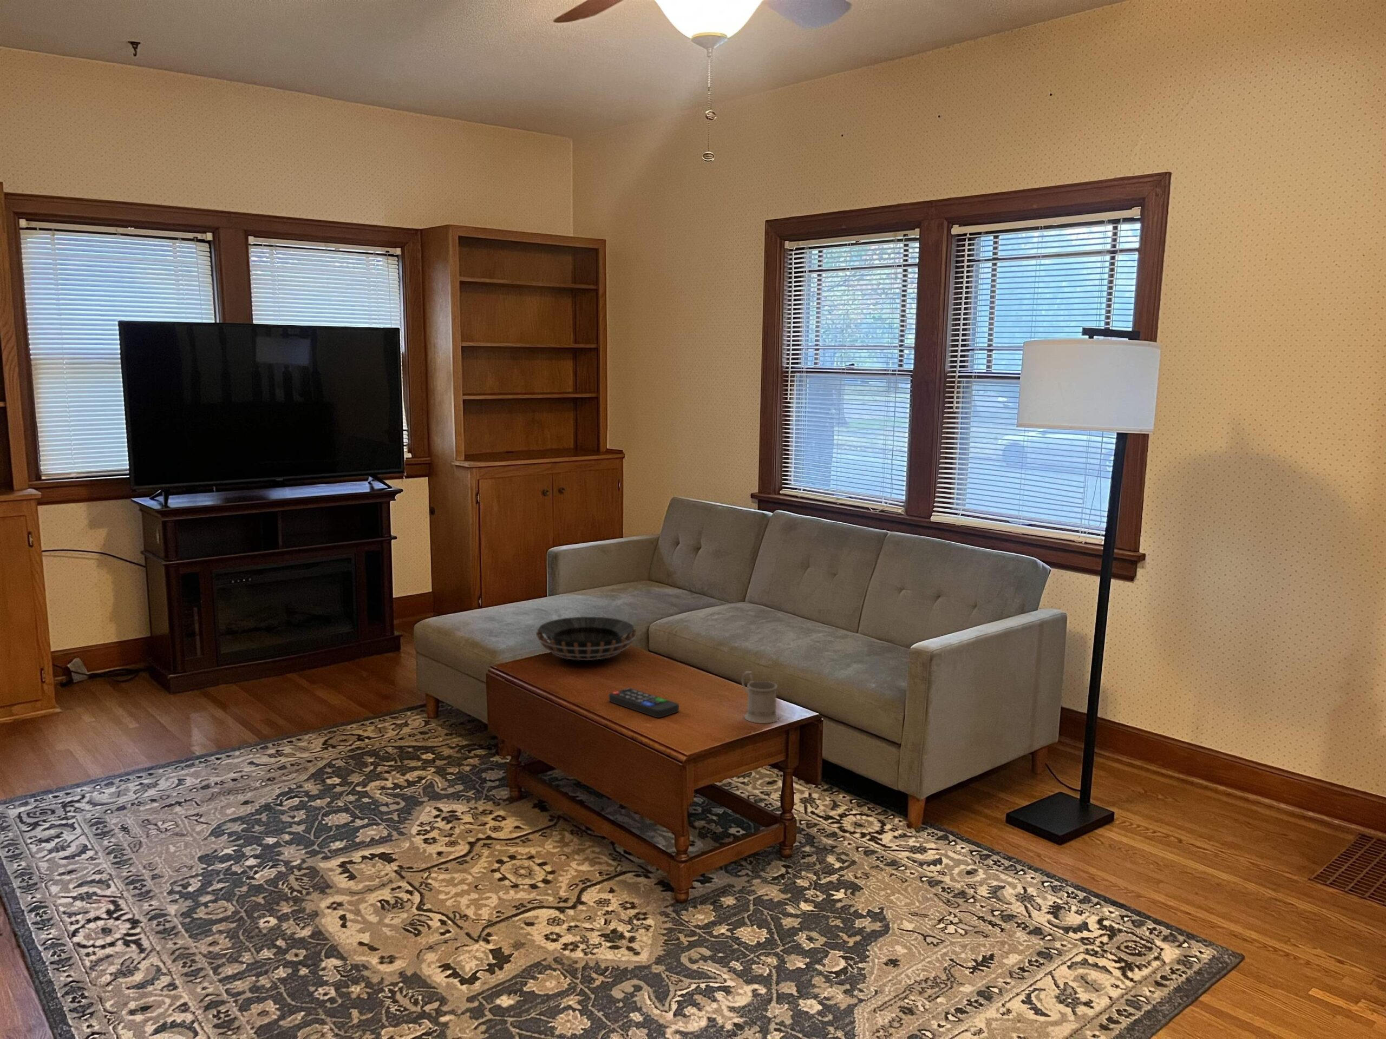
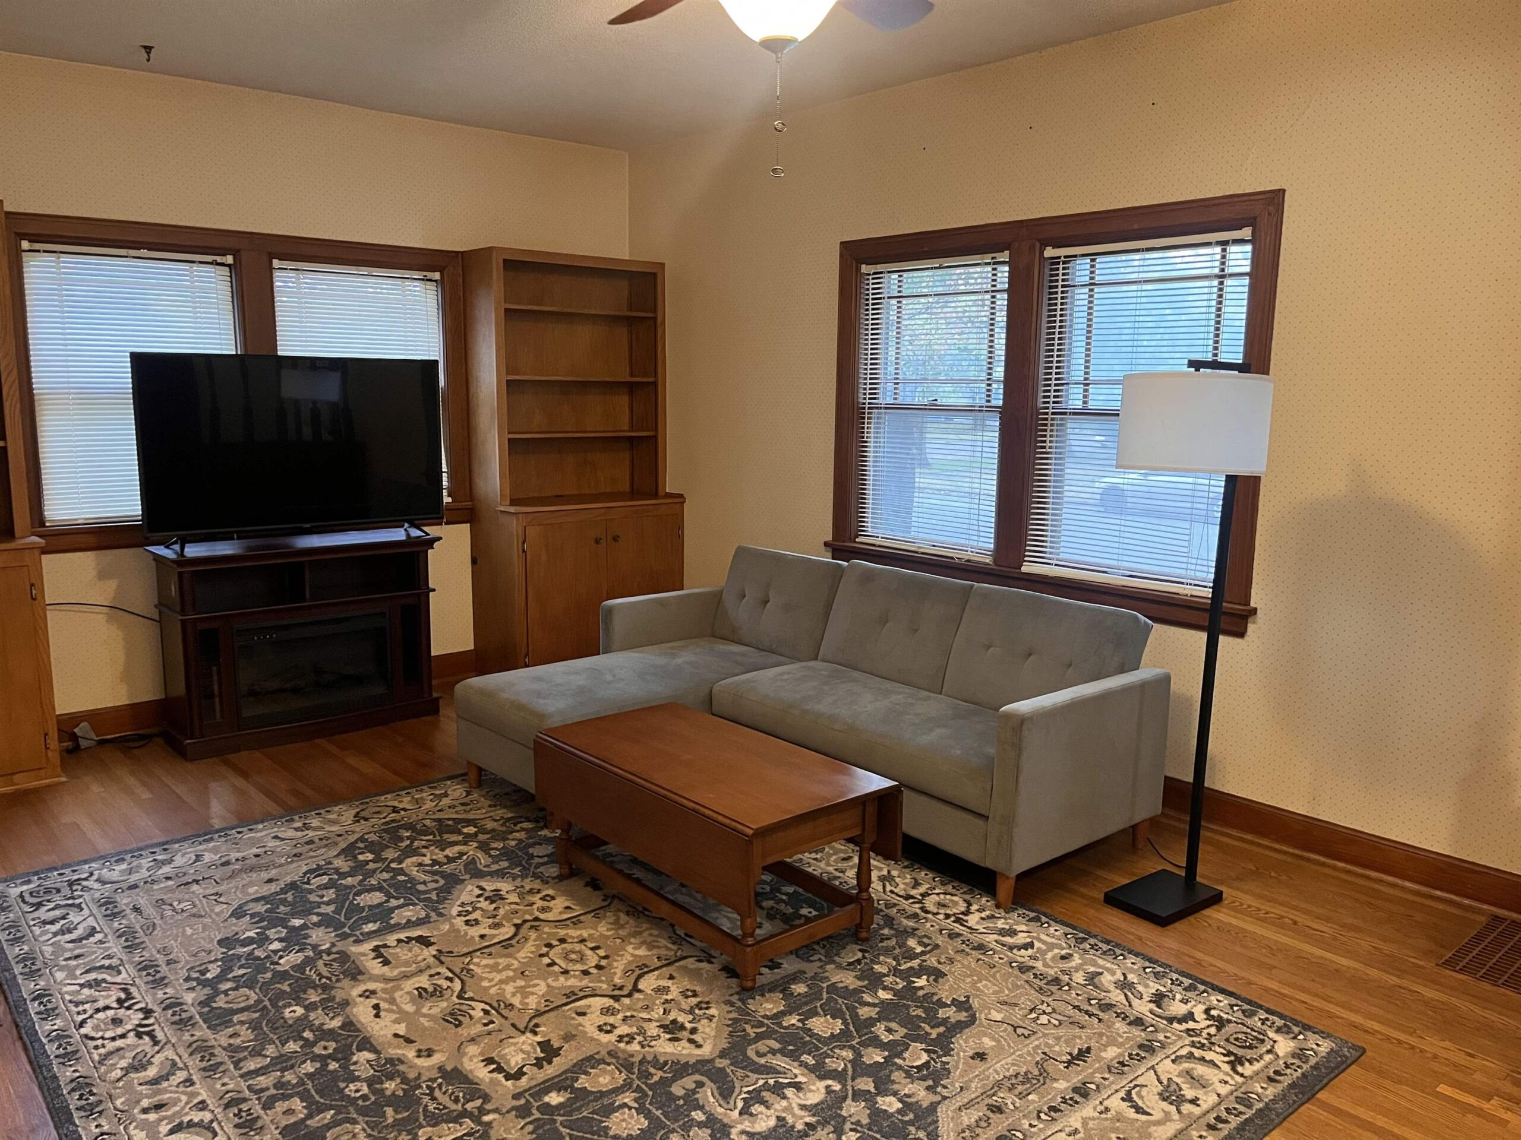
- remote control [609,688,680,718]
- decorative bowl [536,617,637,660]
- mug [741,670,779,724]
